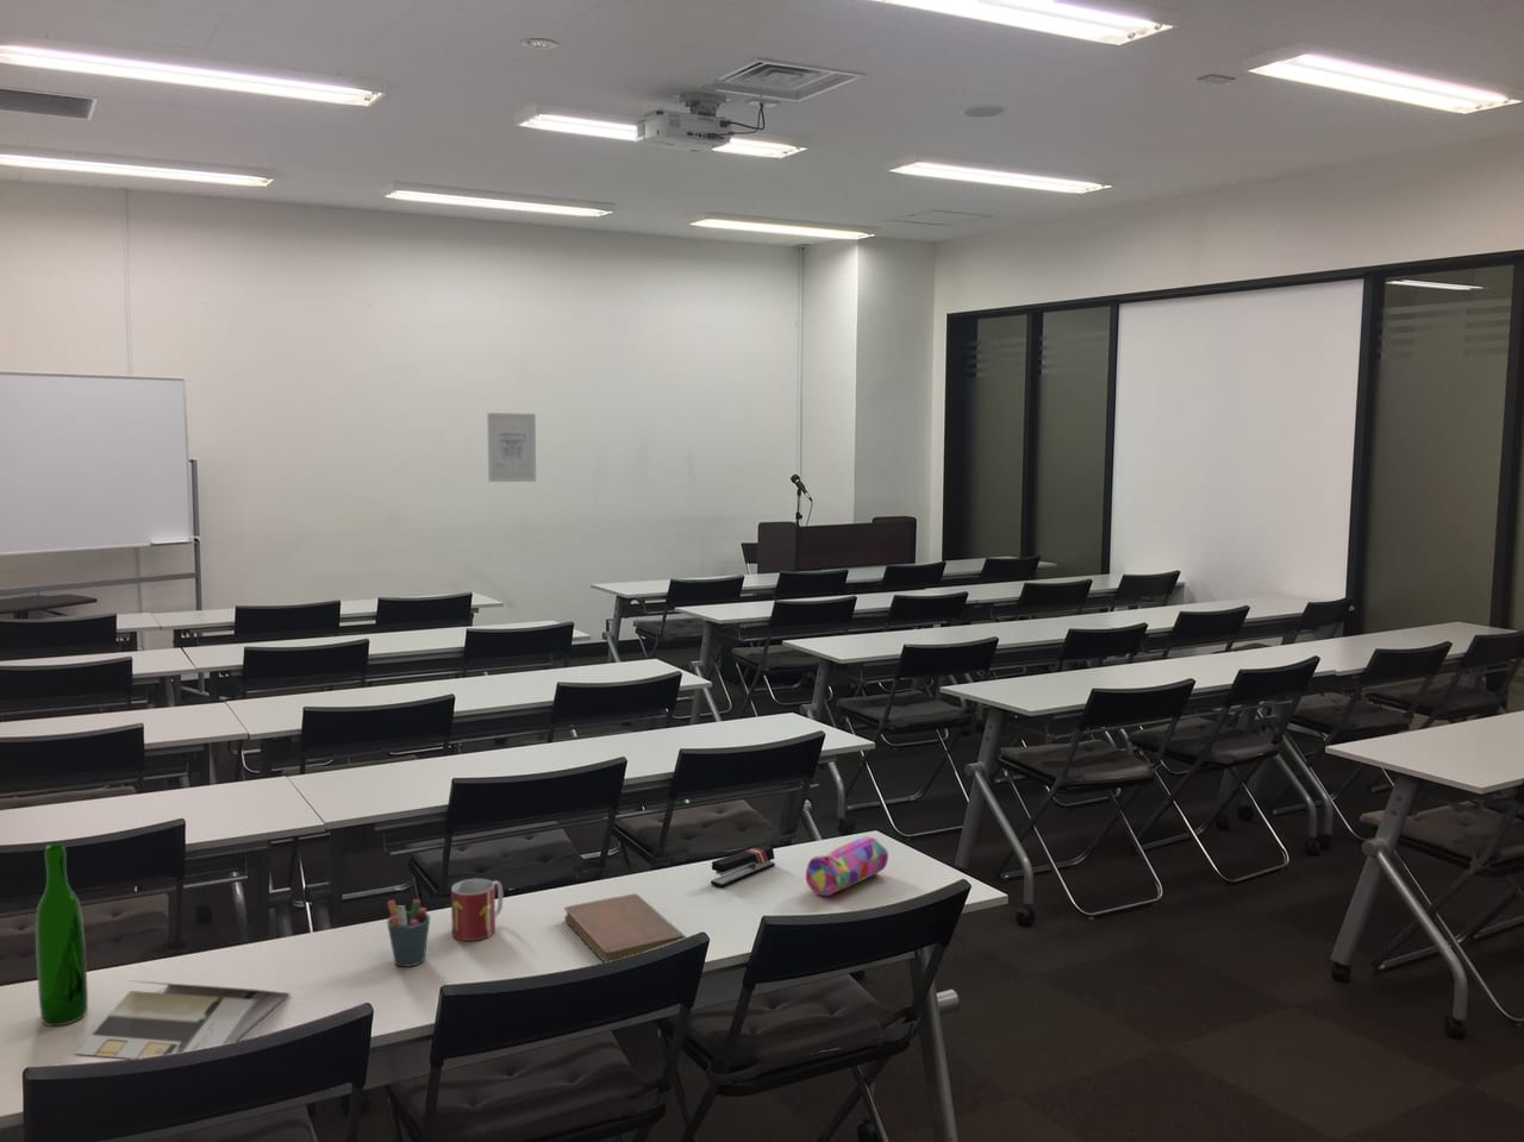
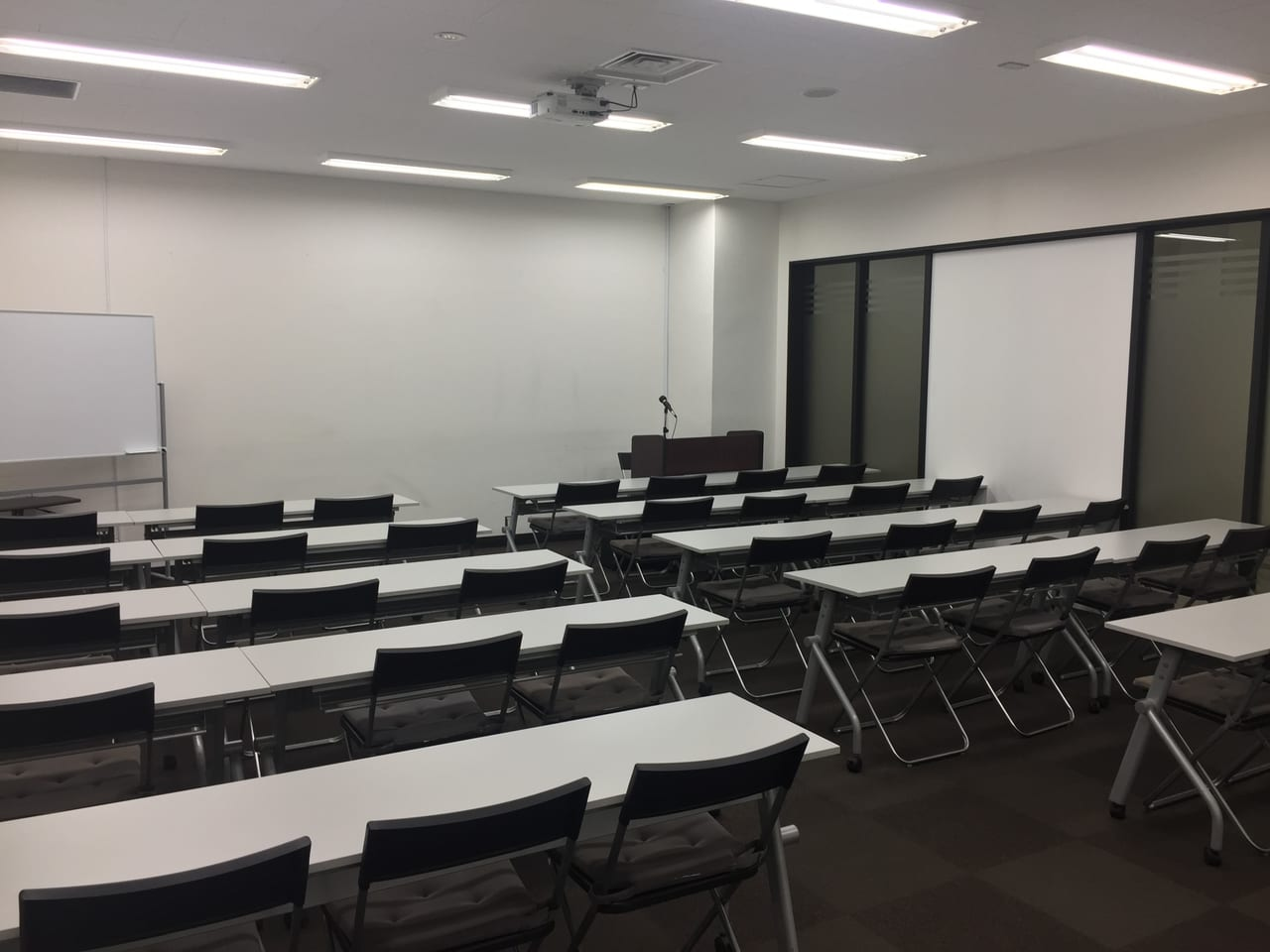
- mug [450,878,504,942]
- pencil case [805,835,889,897]
- wall art [486,411,536,483]
- notebook [563,892,686,964]
- pen holder [385,898,431,968]
- stapler [709,845,776,889]
- wine bottle [35,843,89,1027]
- brochure [74,979,292,1060]
